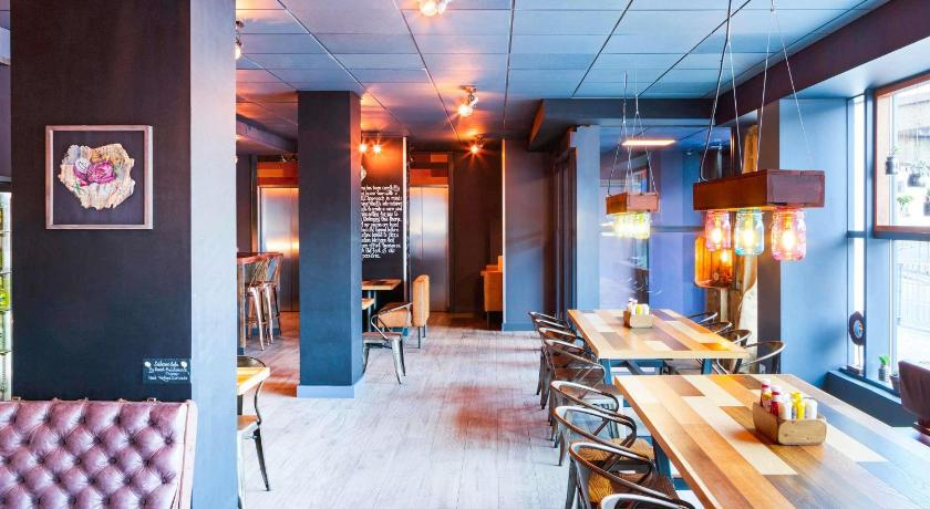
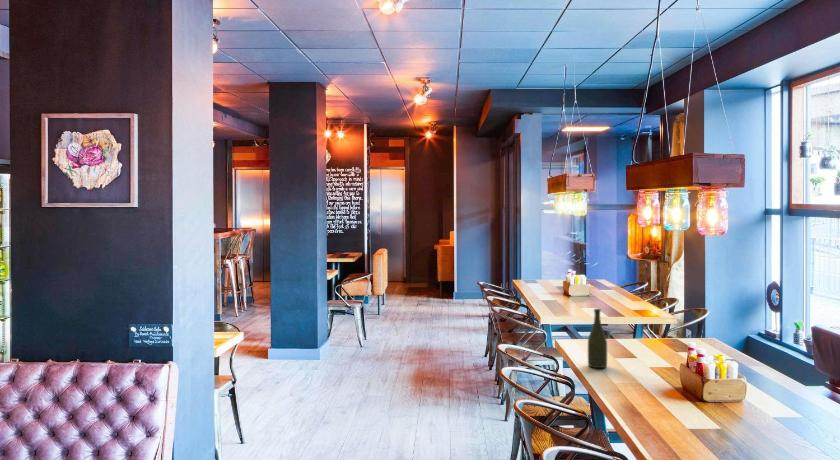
+ bottle [587,308,608,369]
